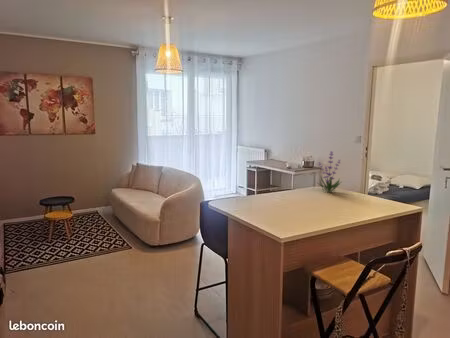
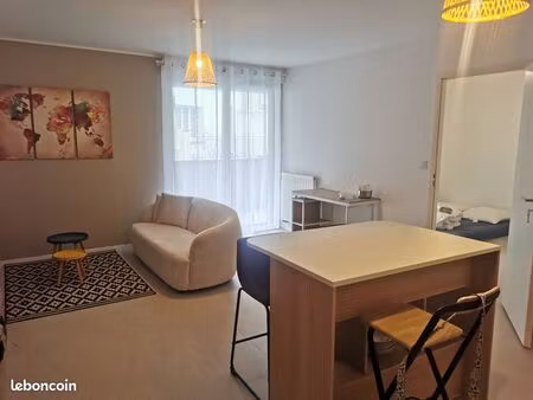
- plant [317,150,342,193]
